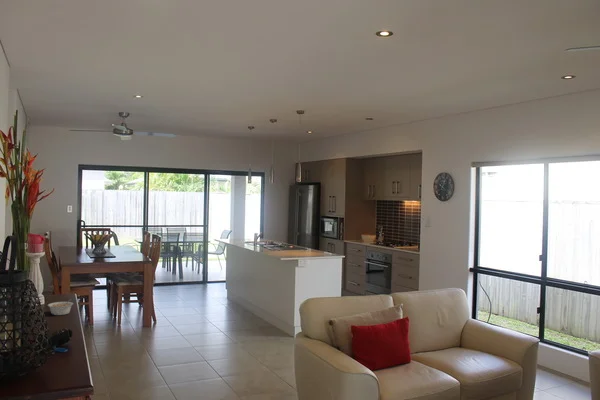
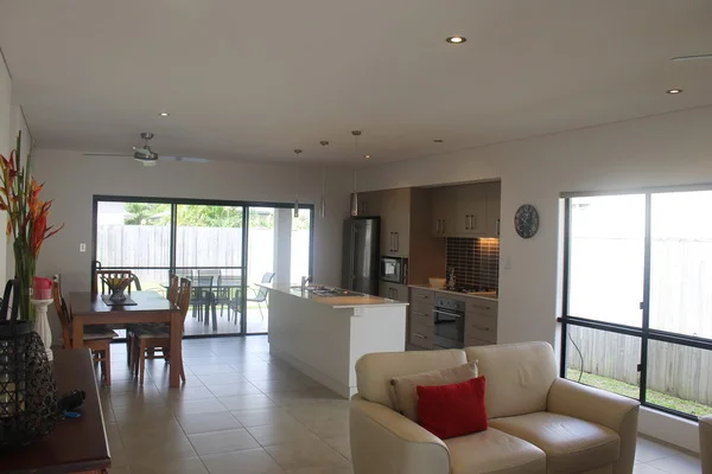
- legume [47,298,74,316]
